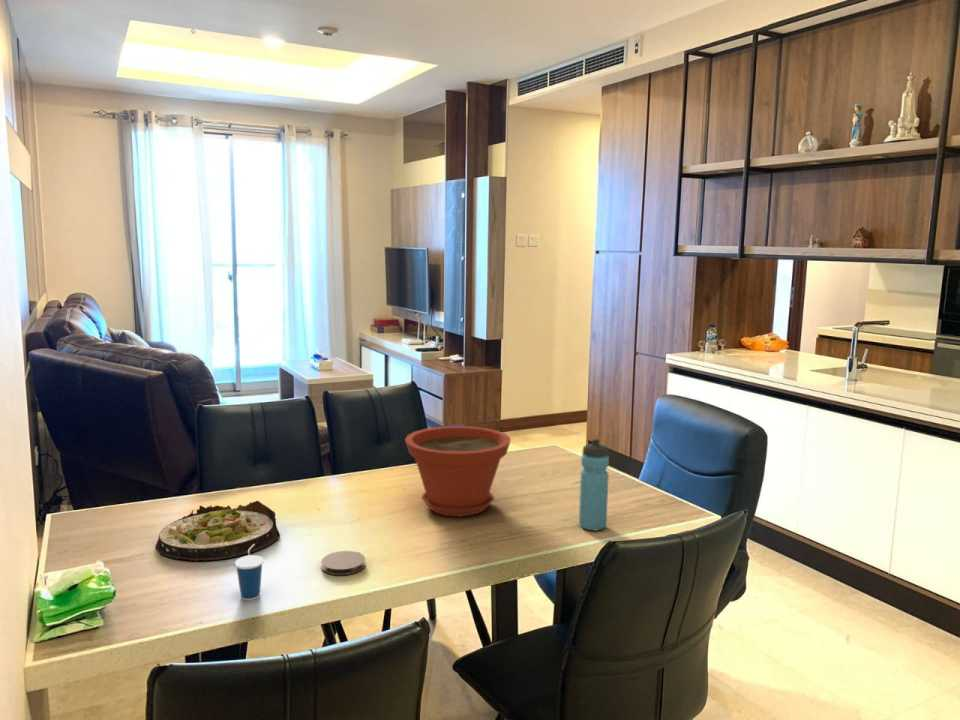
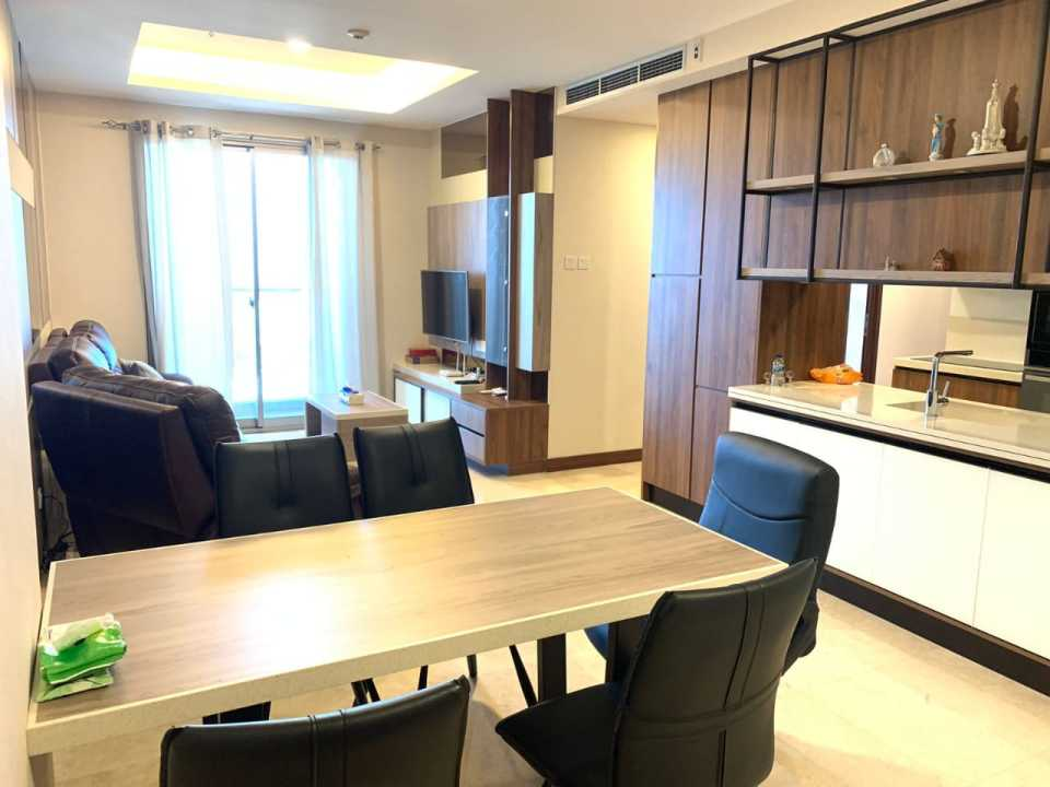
- plant pot [404,425,512,518]
- coaster [320,550,366,576]
- salad plate [155,500,281,562]
- cup [234,544,265,601]
- water bottle [578,438,610,532]
